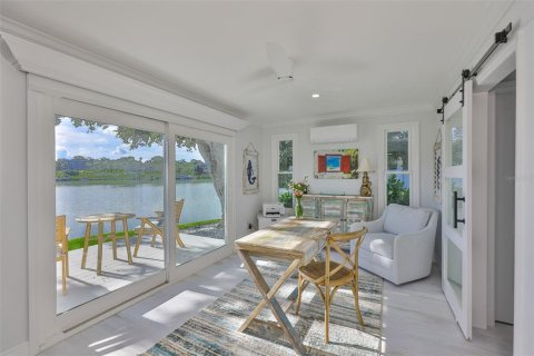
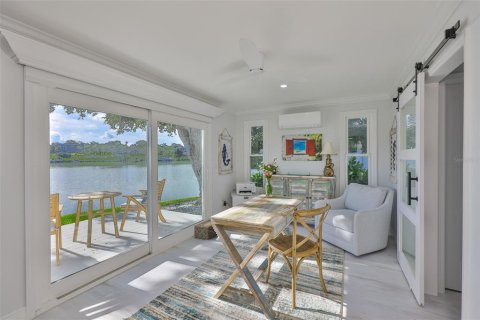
+ woven basket [193,218,218,241]
